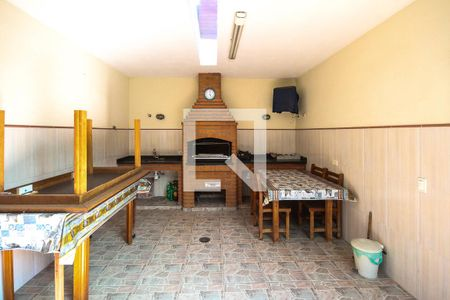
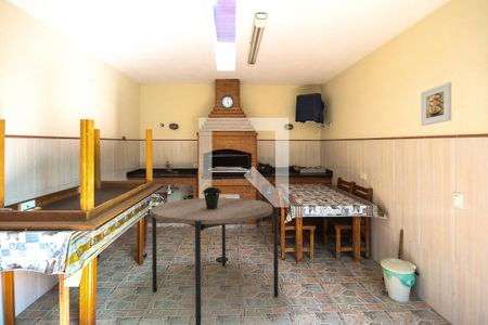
+ dining table [151,196,280,325]
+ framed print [420,81,452,127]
+ potted plant [198,169,222,209]
